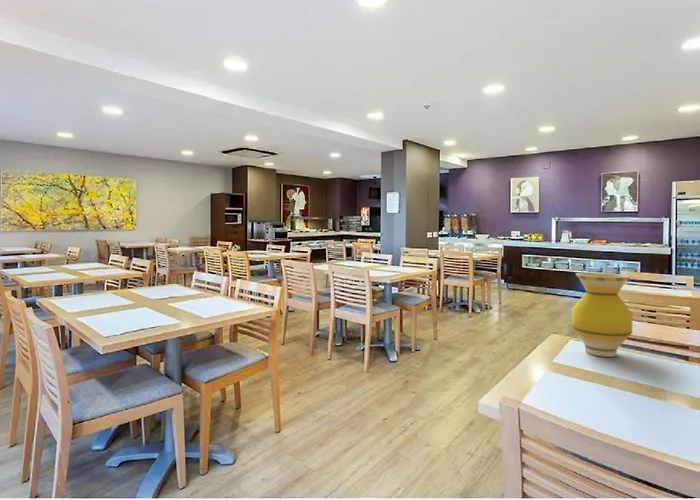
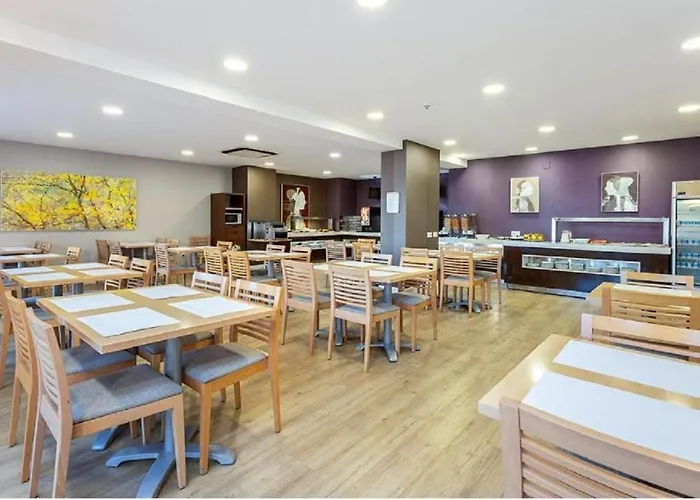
- vase [571,272,634,358]
